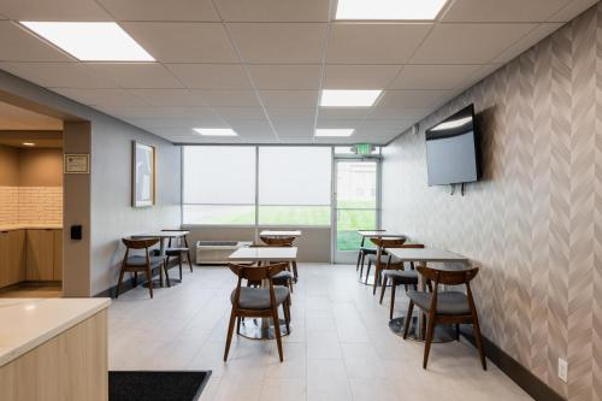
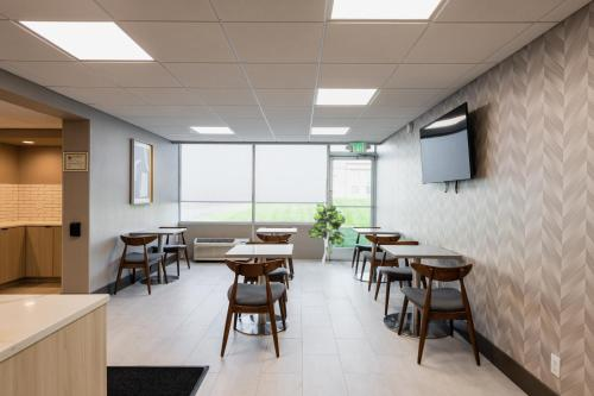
+ indoor plant [308,201,347,264]
